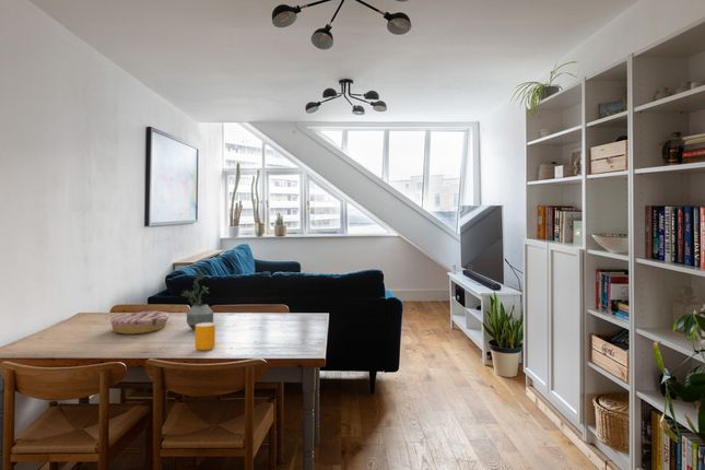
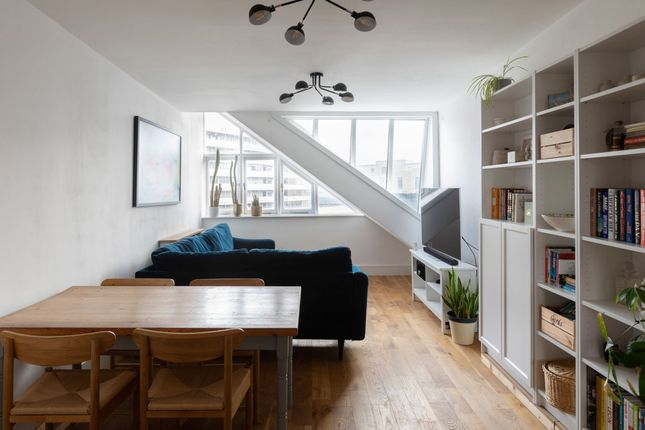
- potted plant [179,271,214,331]
- plate [109,310,171,334]
- mug [195,322,216,352]
